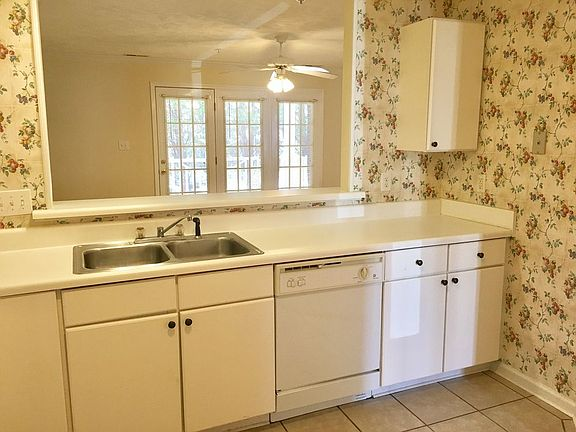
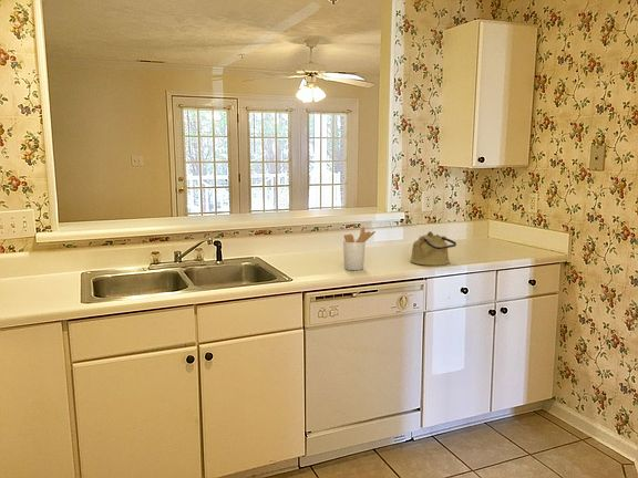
+ utensil holder [342,226,377,271]
+ kettle [409,230,457,267]
